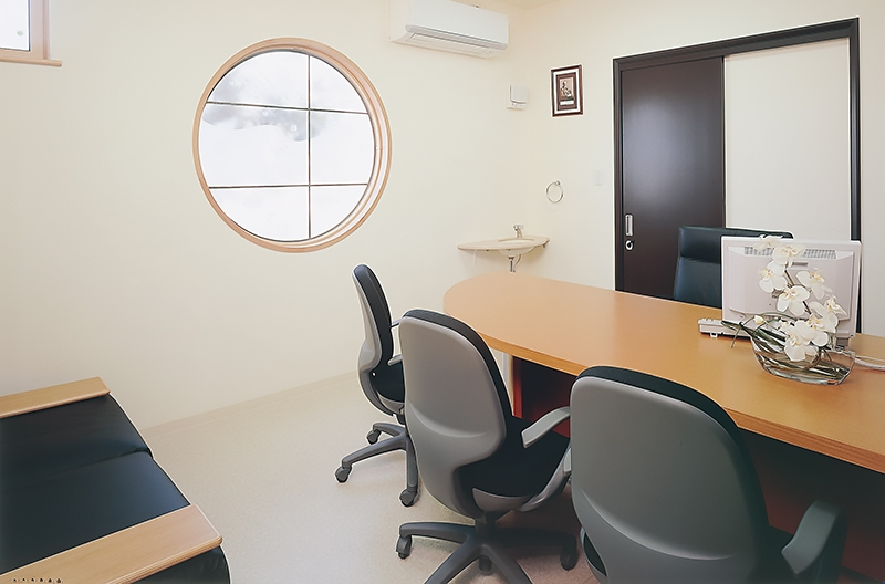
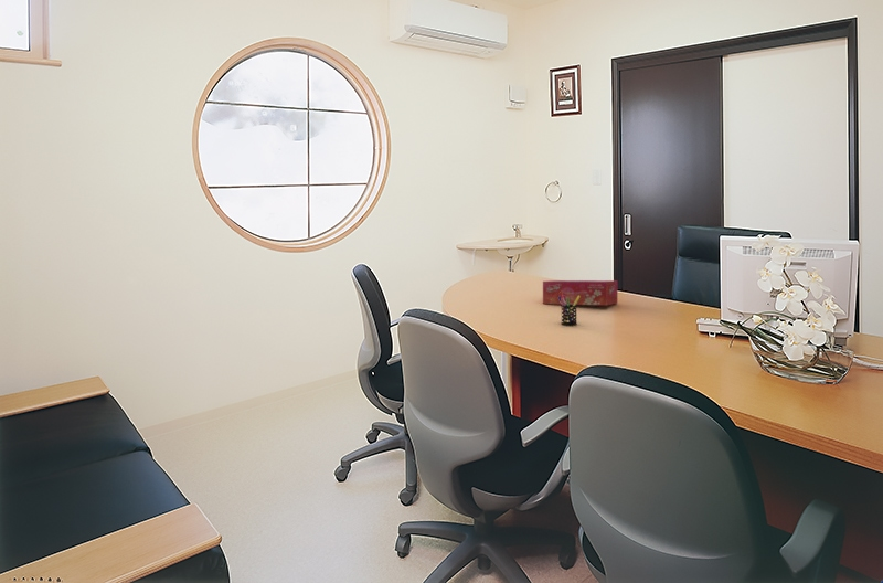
+ tissue box [542,279,618,306]
+ pen holder [558,292,579,326]
